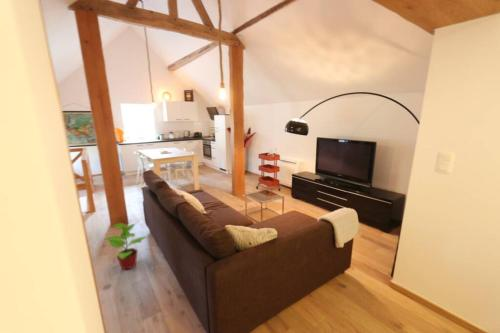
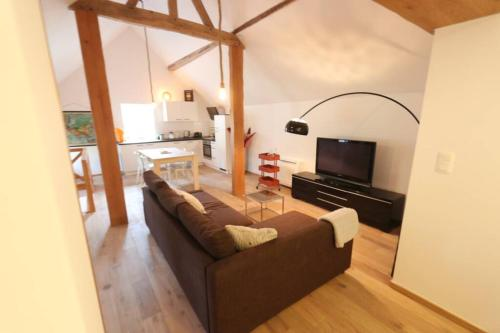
- potted plant [103,222,148,271]
